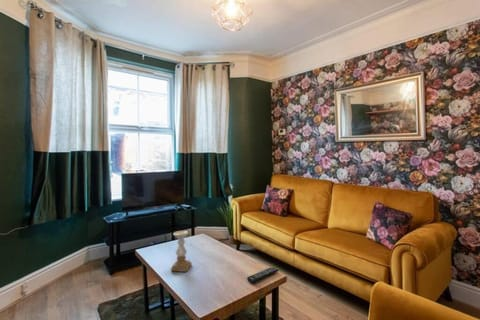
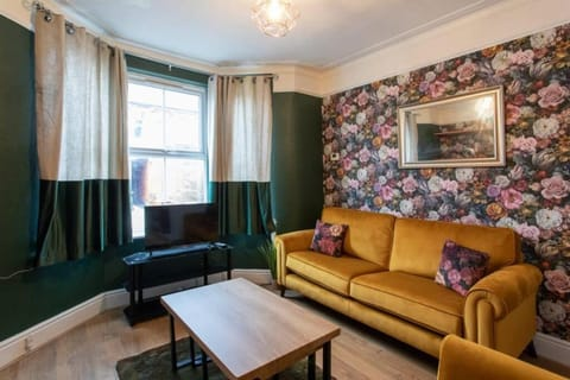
- remote control [246,266,280,284]
- candle holder [170,230,192,273]
